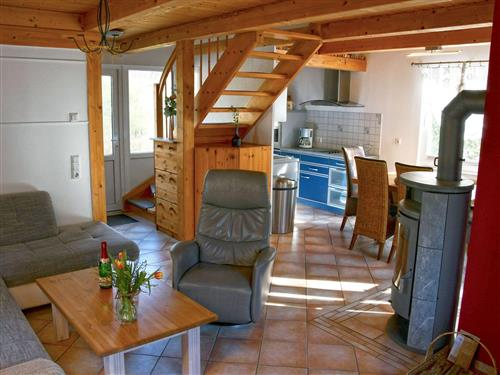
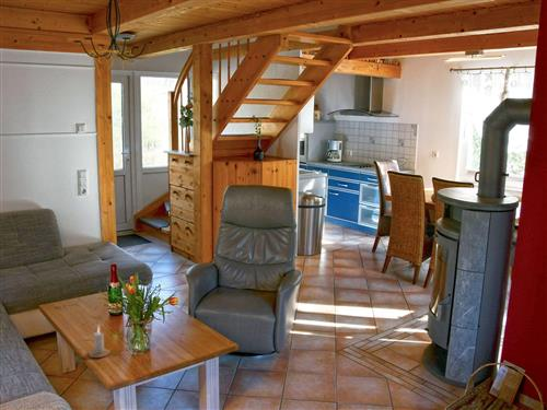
+ candle [88,325,110,359]
